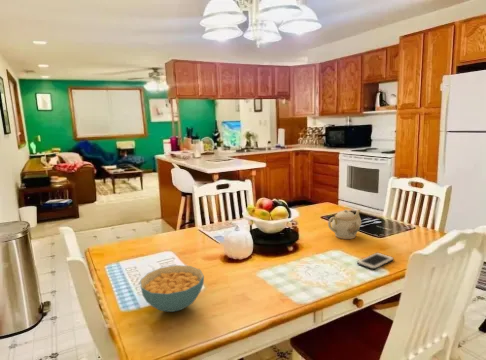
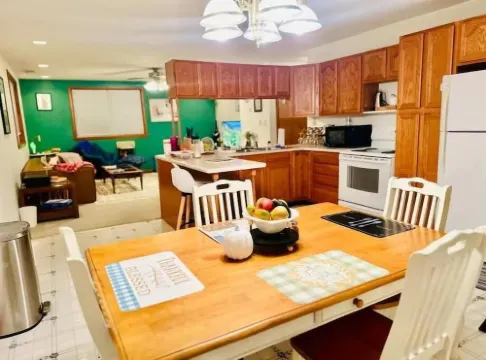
- teapot [327,209,362,240]
- cereal bowl [139,264,205,313]
- cell phone [356,252,395,270]
